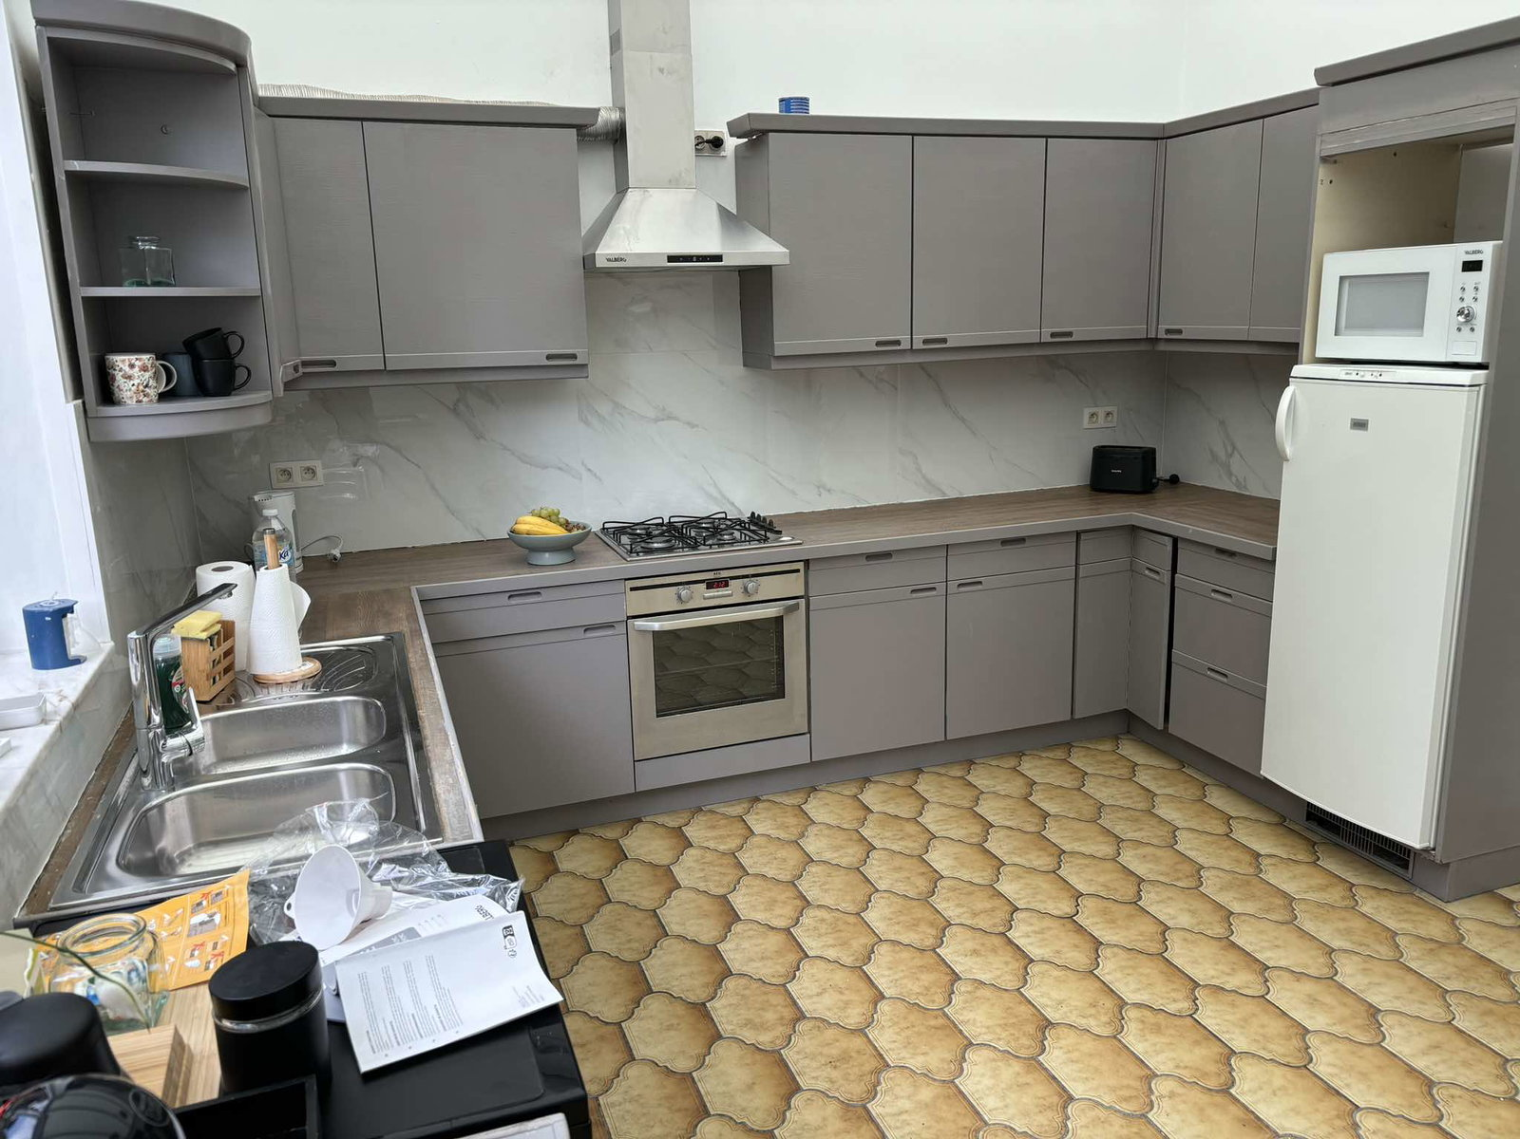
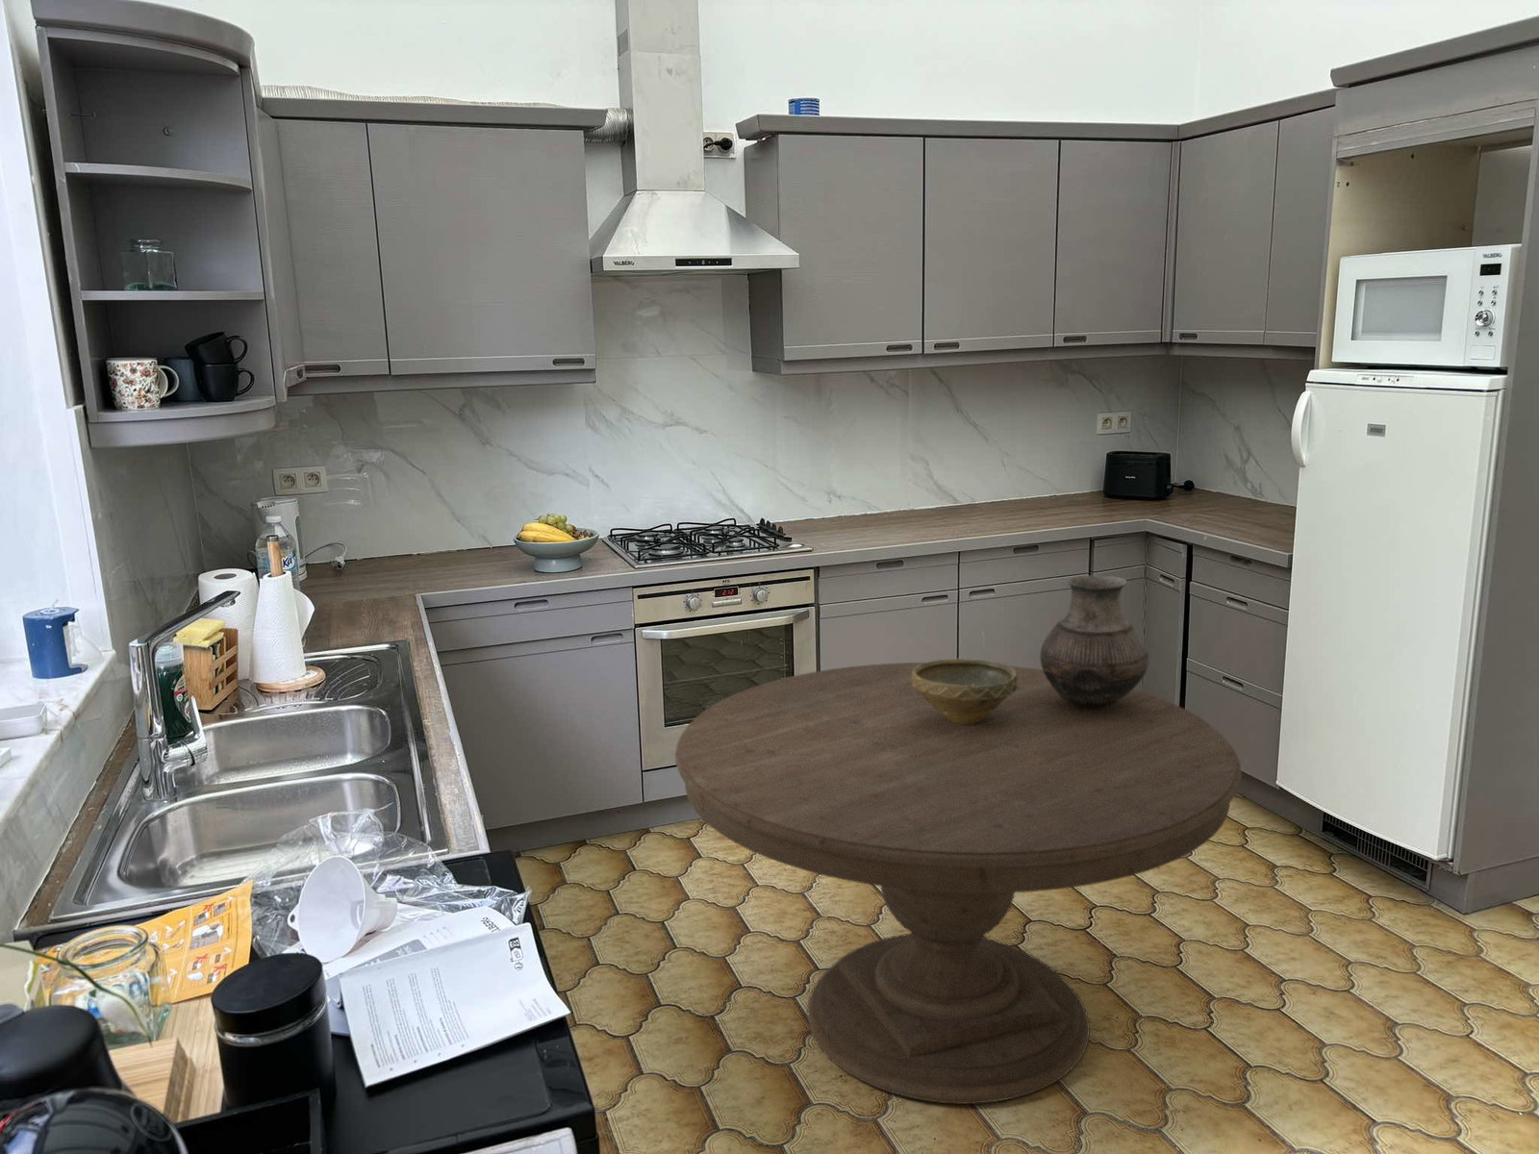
+ bowl [911,658,1018,724]
+ vase [1039,575,1150,707]
+ dining table [674,662,1243,1106]
